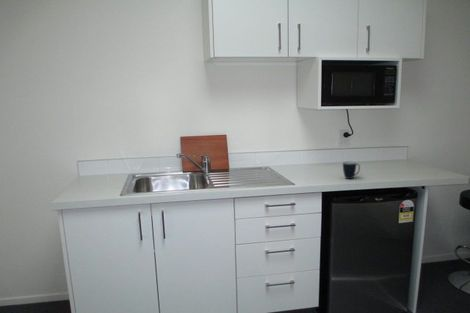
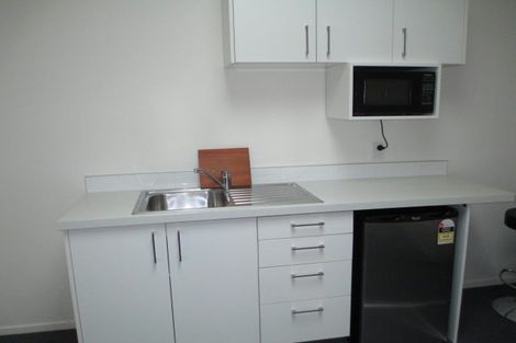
- mug [342,160,361,180]
